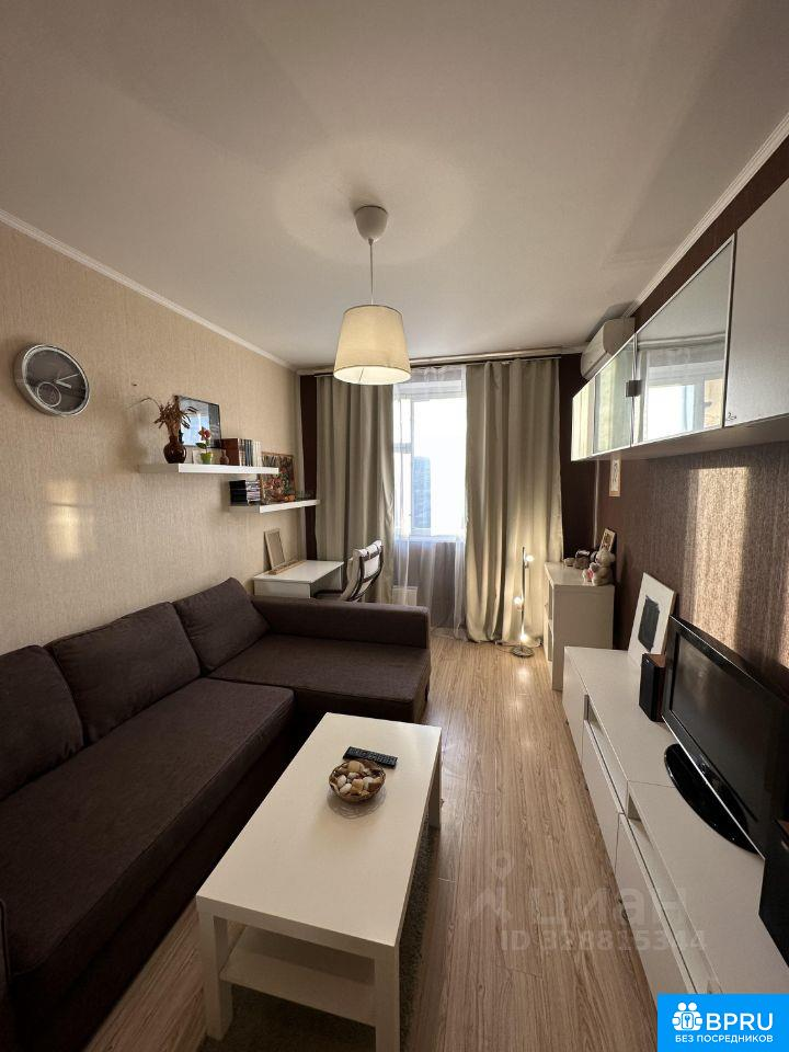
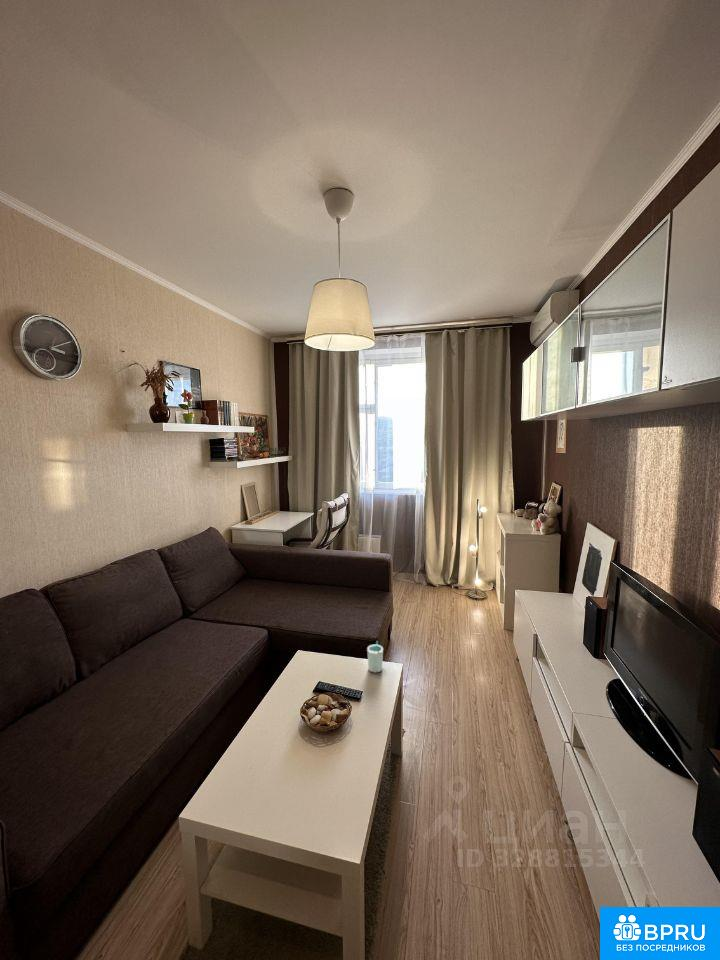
+ cup [366,640,384,674]
